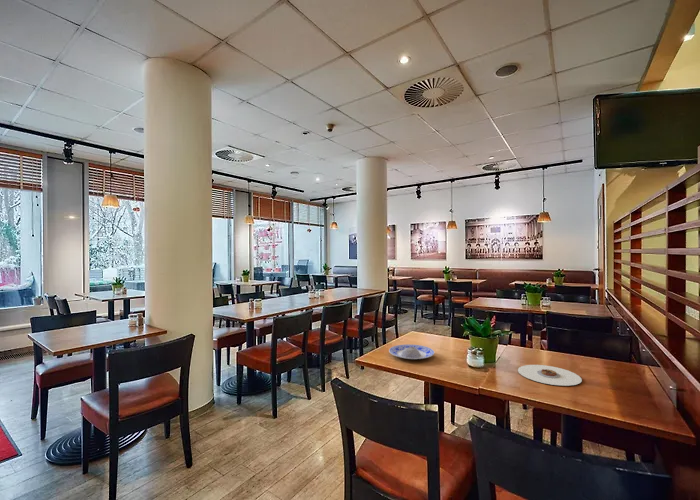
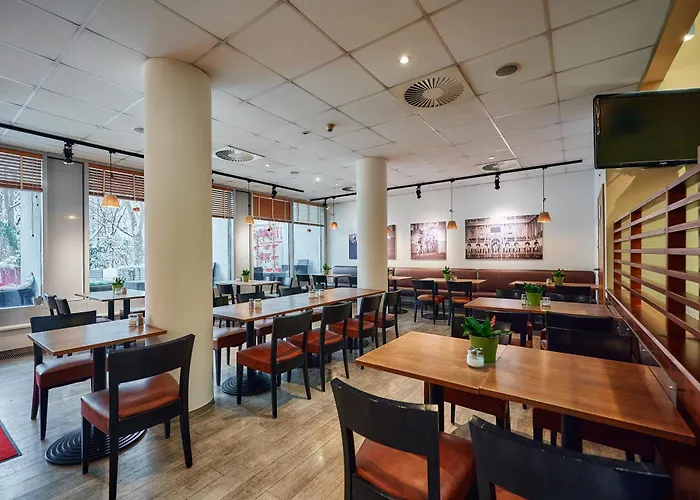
- plate [388,343,435,361]
- plate [517,364,583,387]
